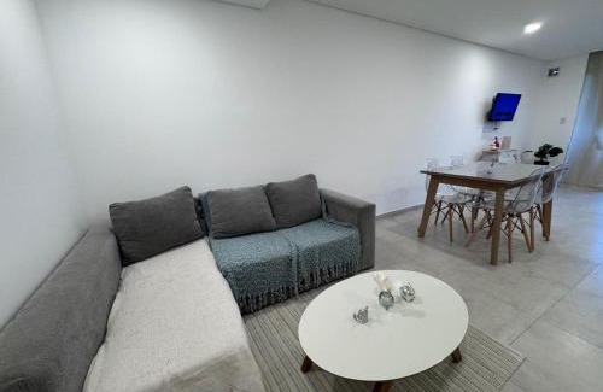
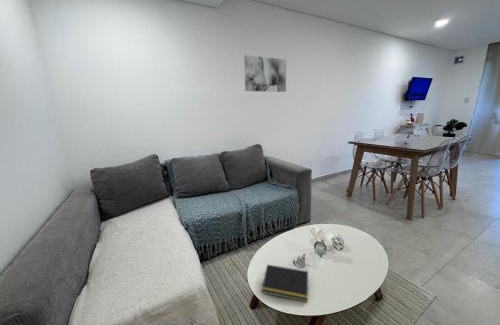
+ notepad [261,264,309,303]
+ wall art [243,54,287,93]
